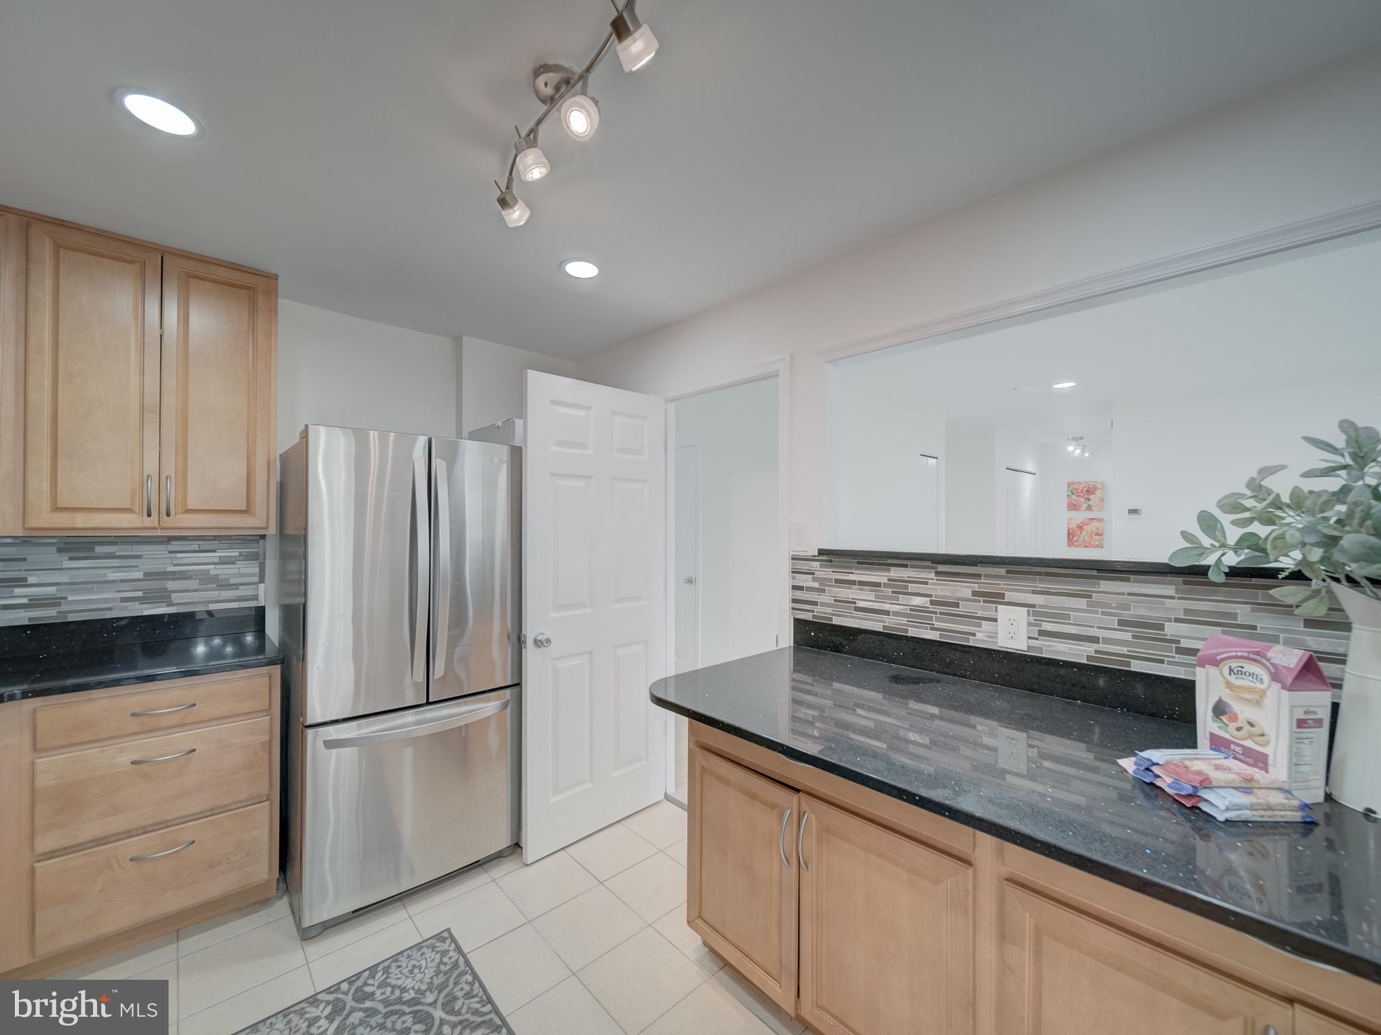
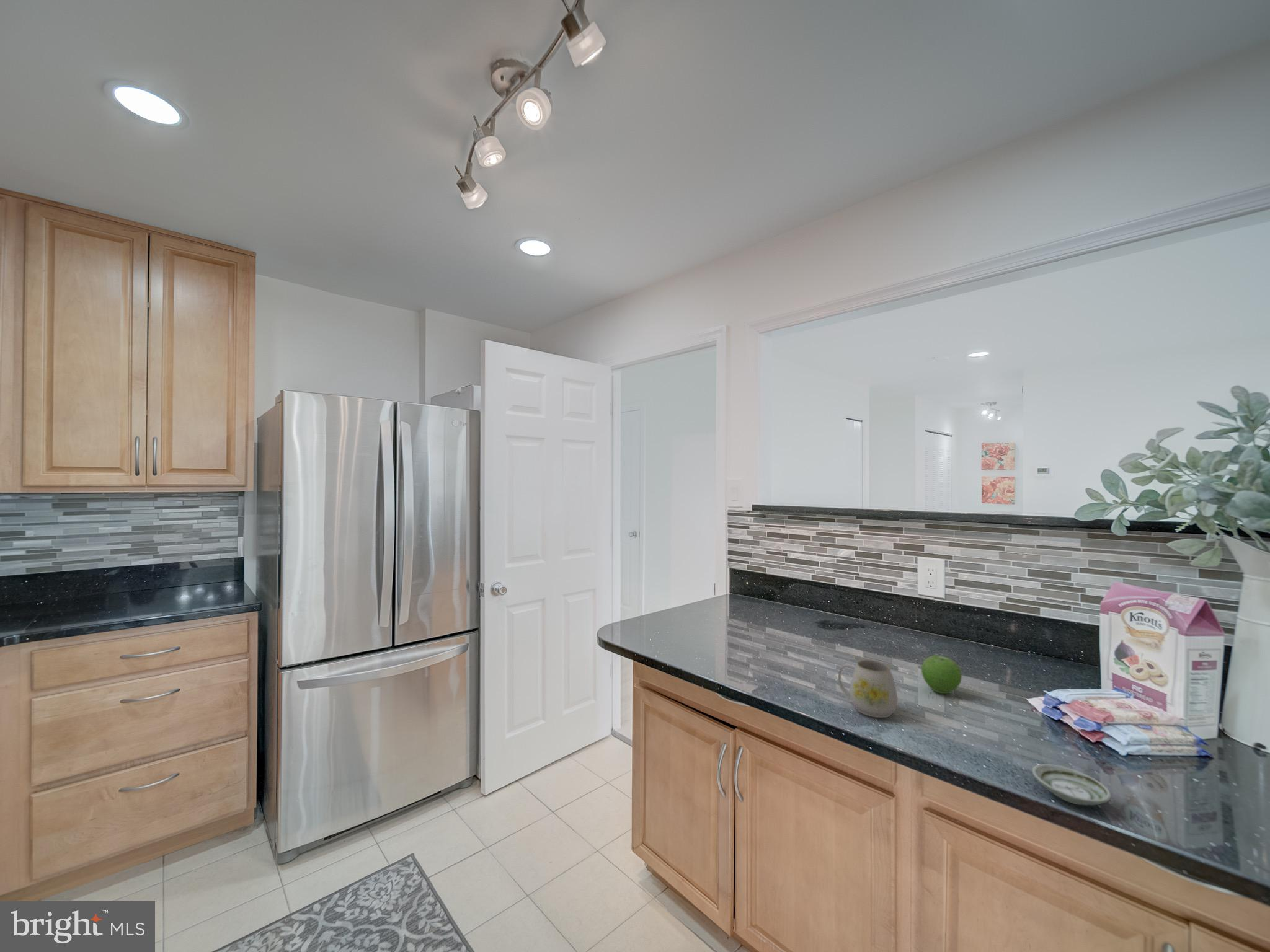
+ mug [837,659,899,718]
+ saucer [1032,764,1112,806]
+ fruit [921,655,962,695]
